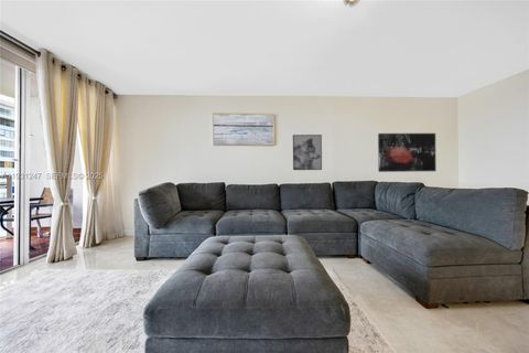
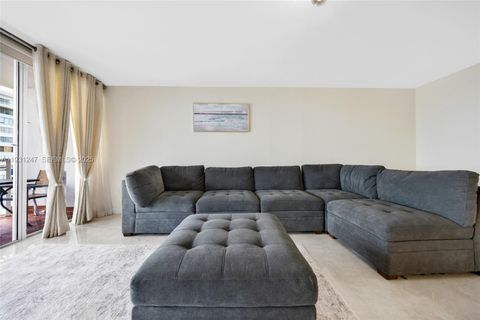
- wall art [292,133,323,171]
- wall art [377,132,438,173]
